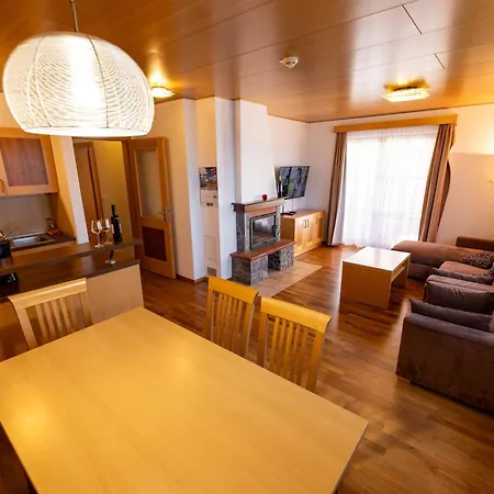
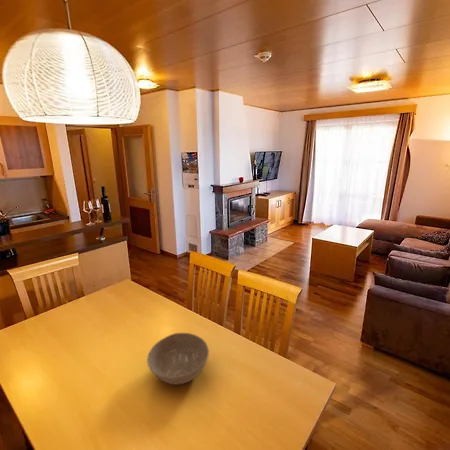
+ bowl [146,332,210,386]
